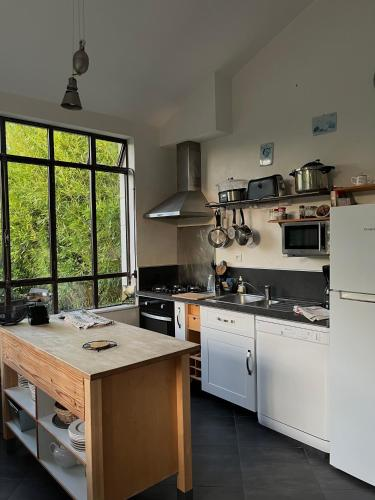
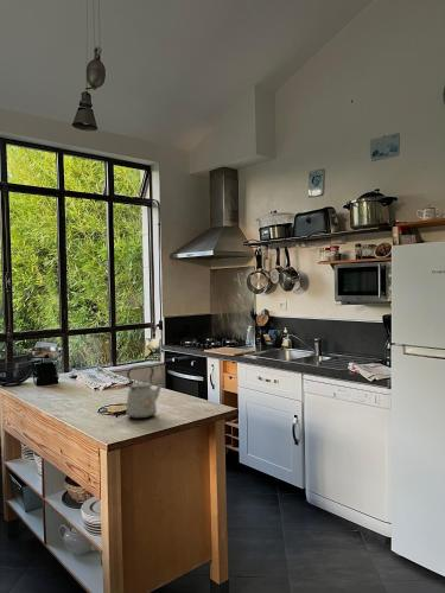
+ kettle [125,364,165,420]
